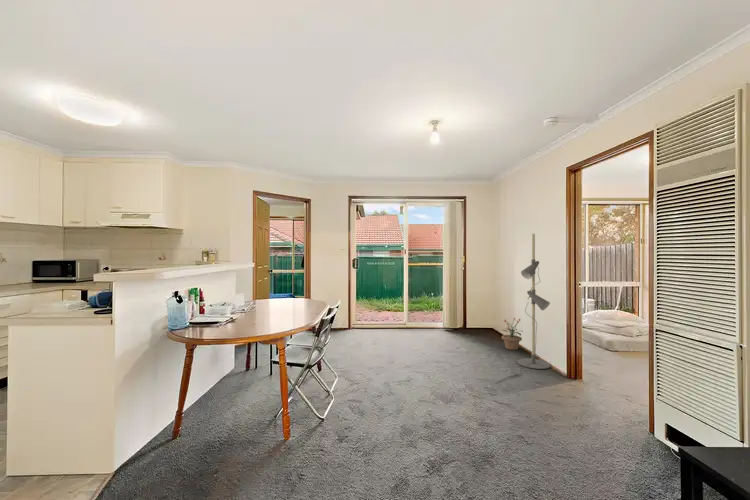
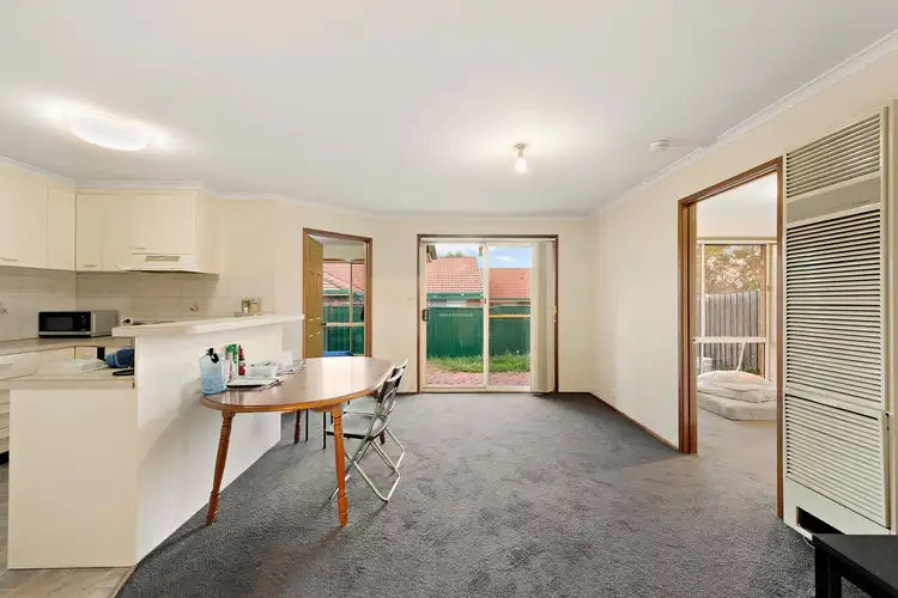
- potted plant [501,317,524,351]
- floor lamp [494,233,551,385]
